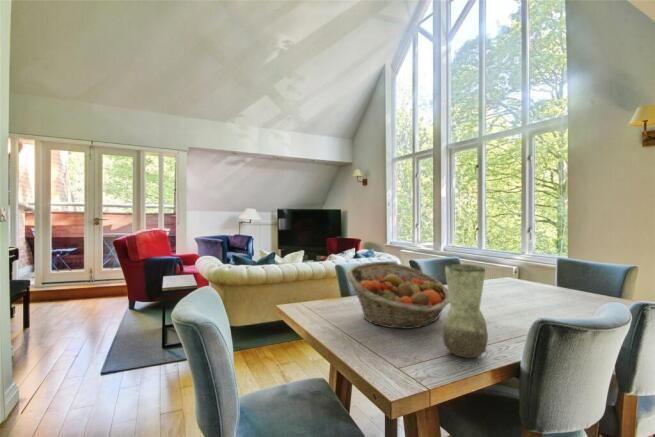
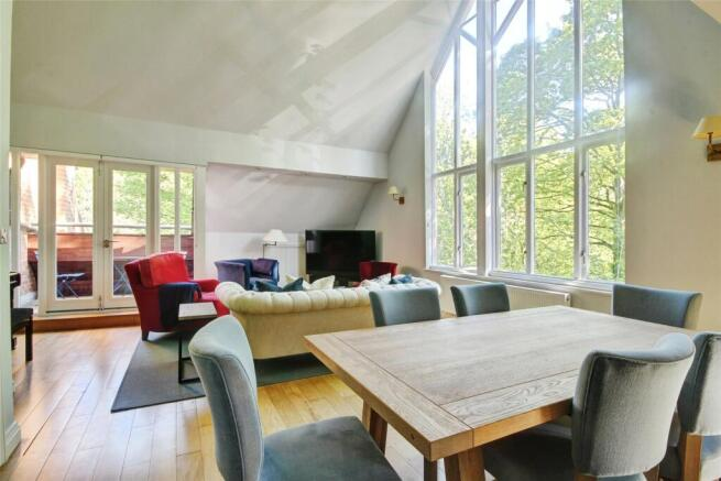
- vase [441,263,489,359]
- fruit basket [346,261,450,330]
